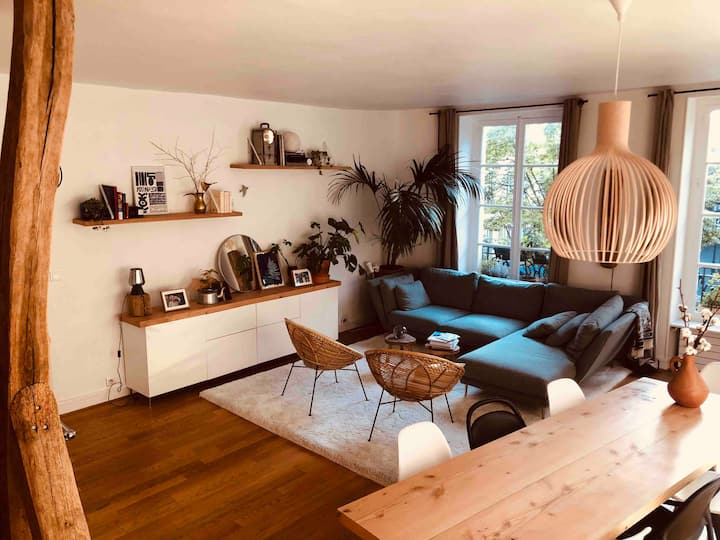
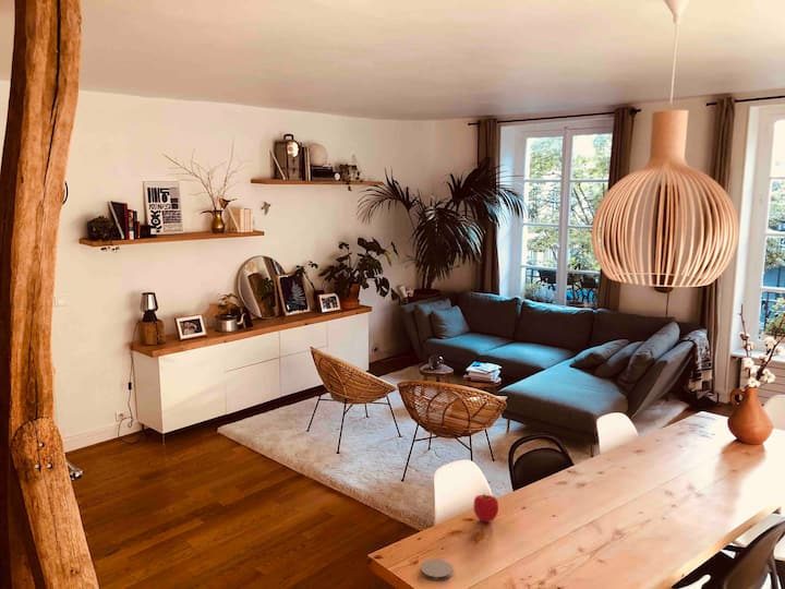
+ coaster [420,558,454,582]
+ fruit [472,493,499,522]
